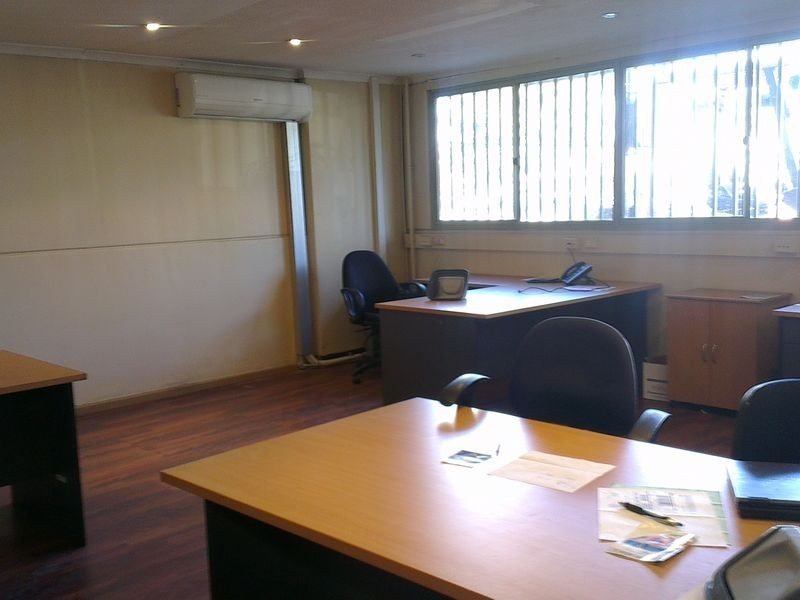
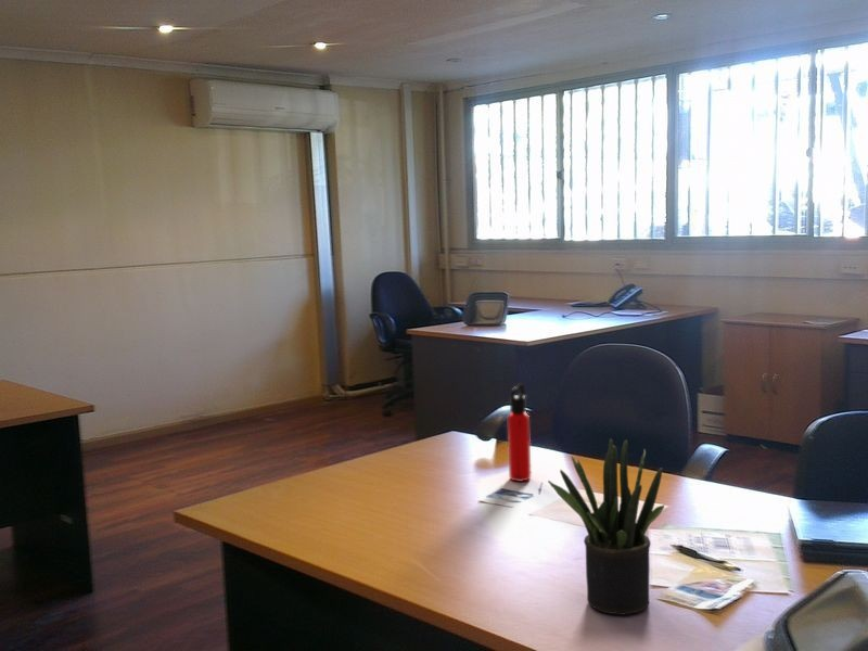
+ water bottle [507,382,532,483]
+ potted plant [547,437,665,616]
